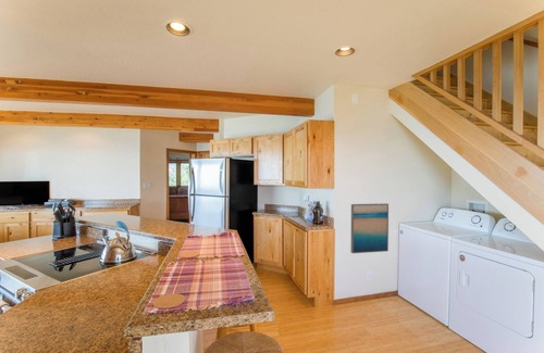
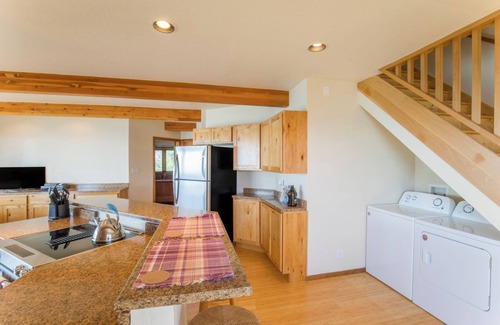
- wall art [350,202,390,254]
